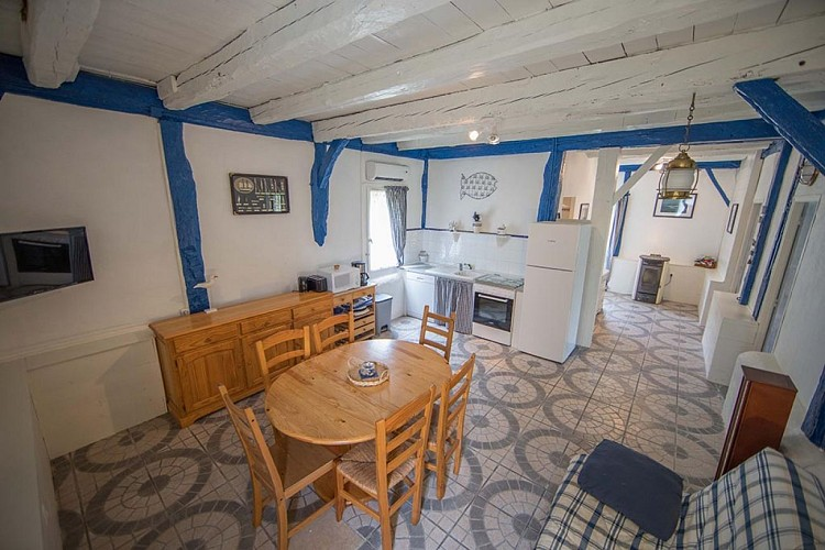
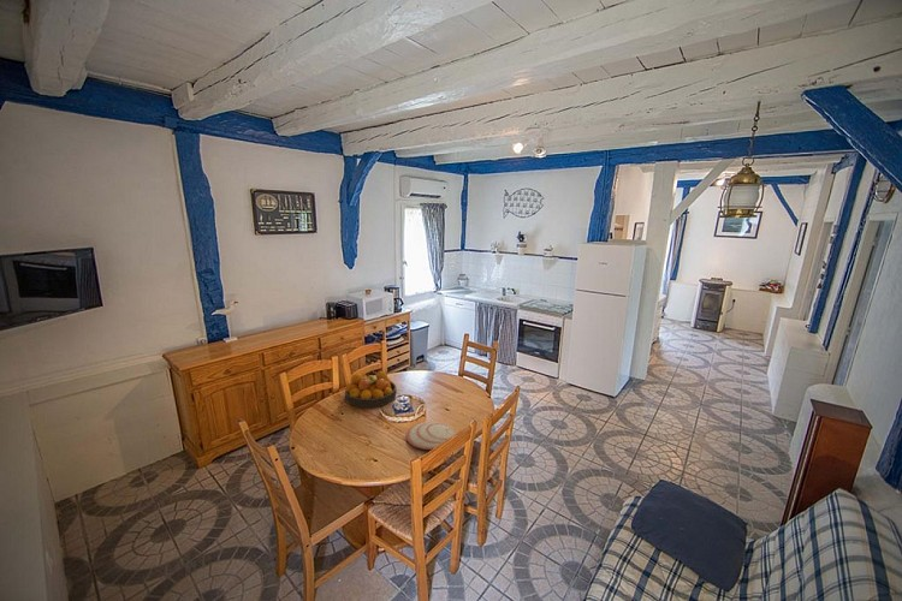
+ fruit bowl [344,369,398,409]
+ plate [405,421,457,451]
